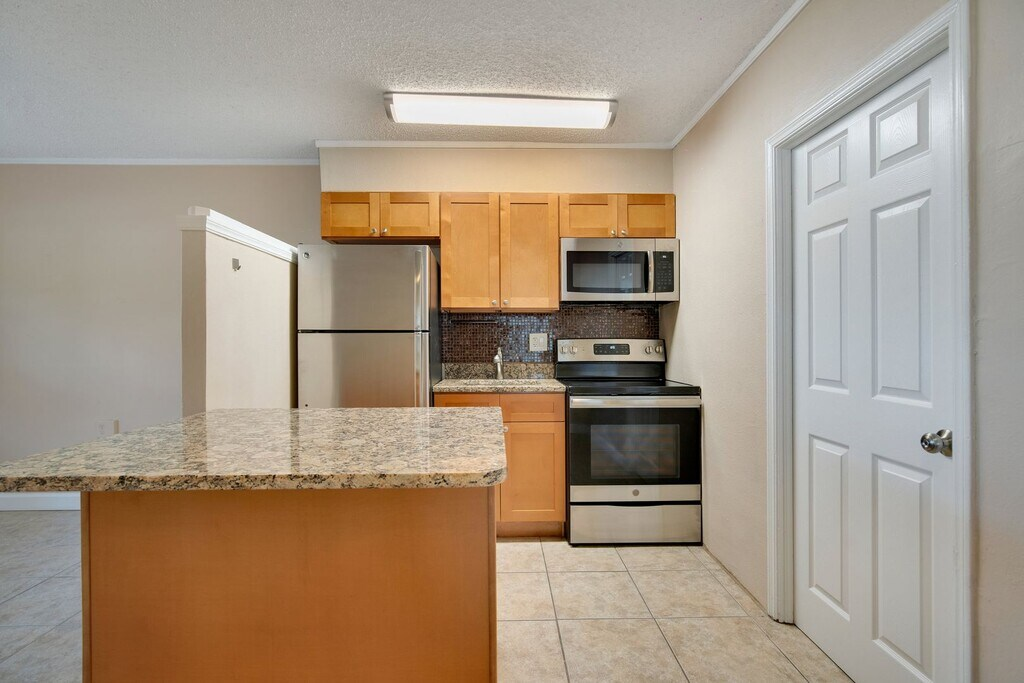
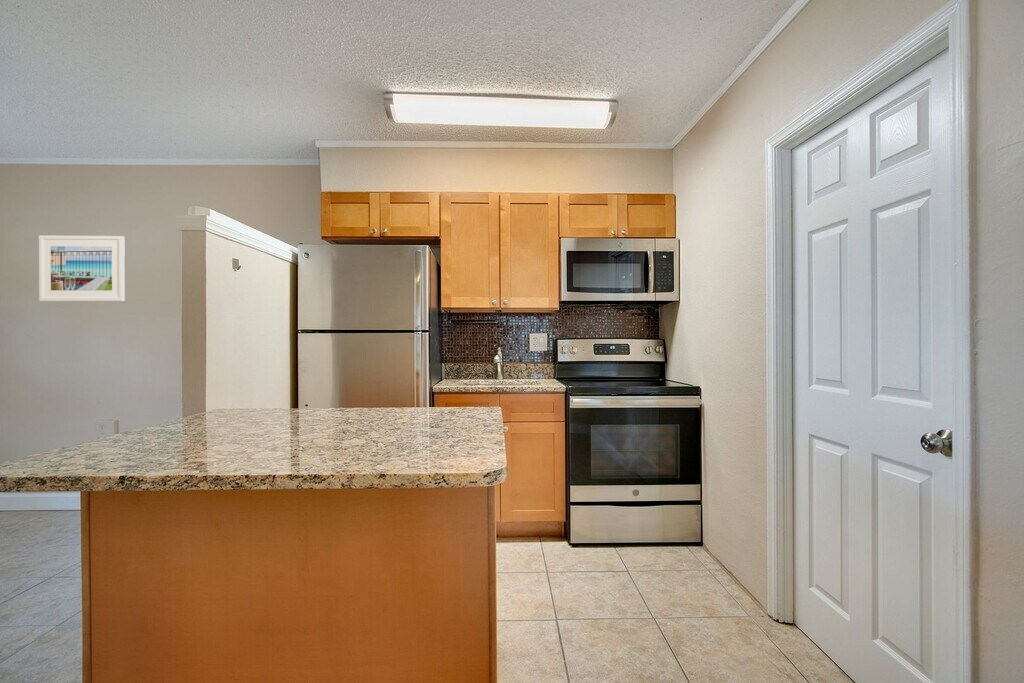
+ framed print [38,235,126,302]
